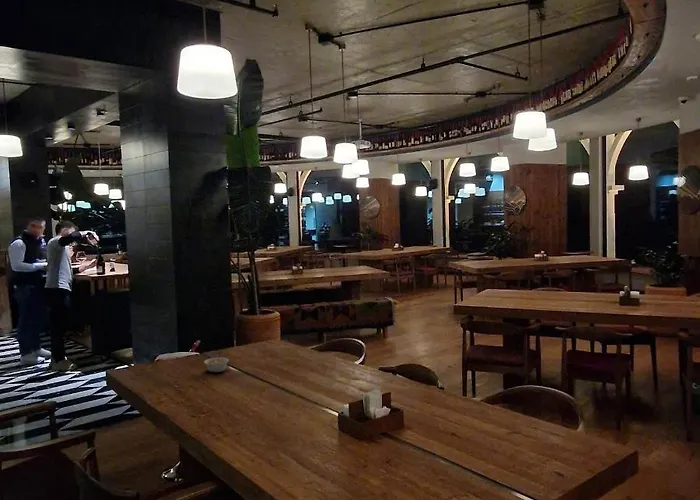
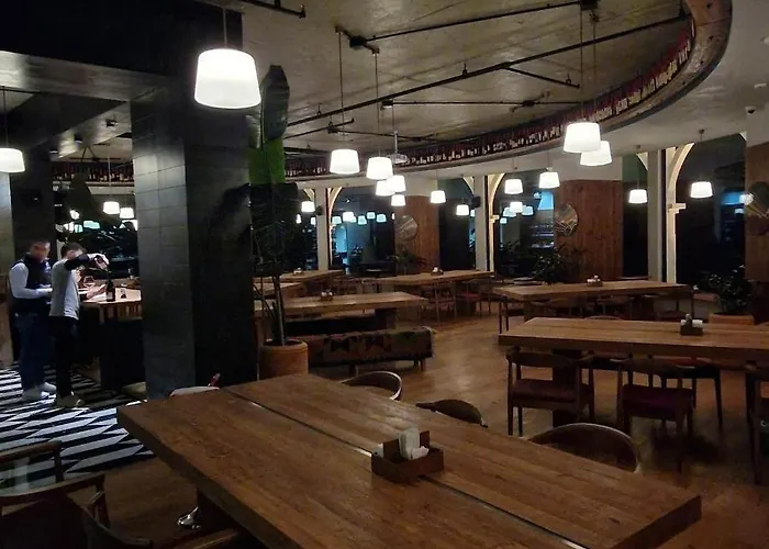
- legume [203,353,230,373]
